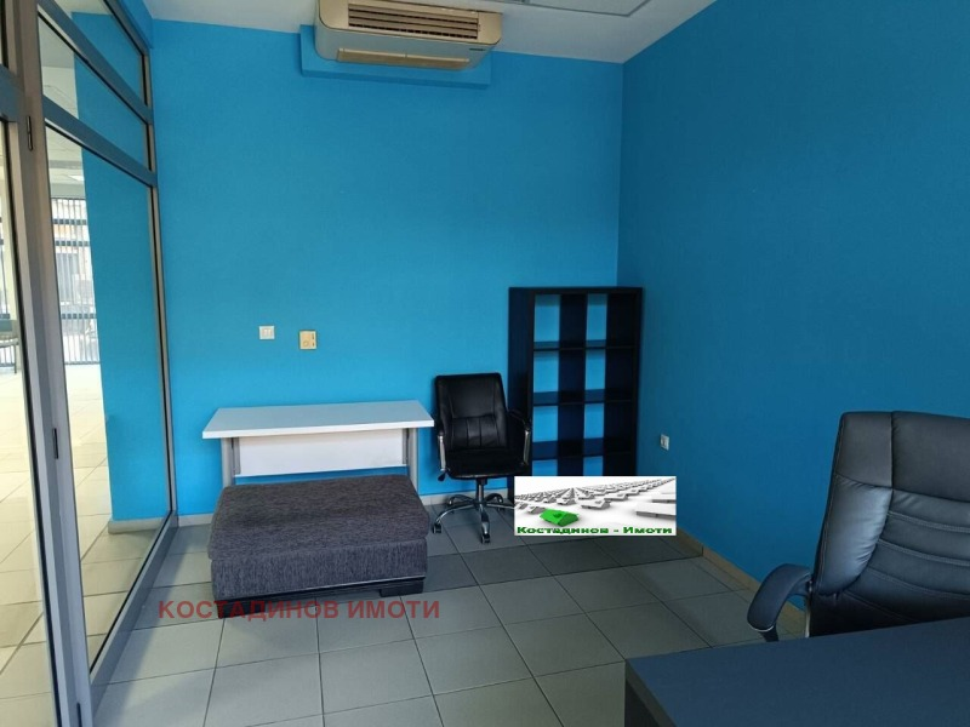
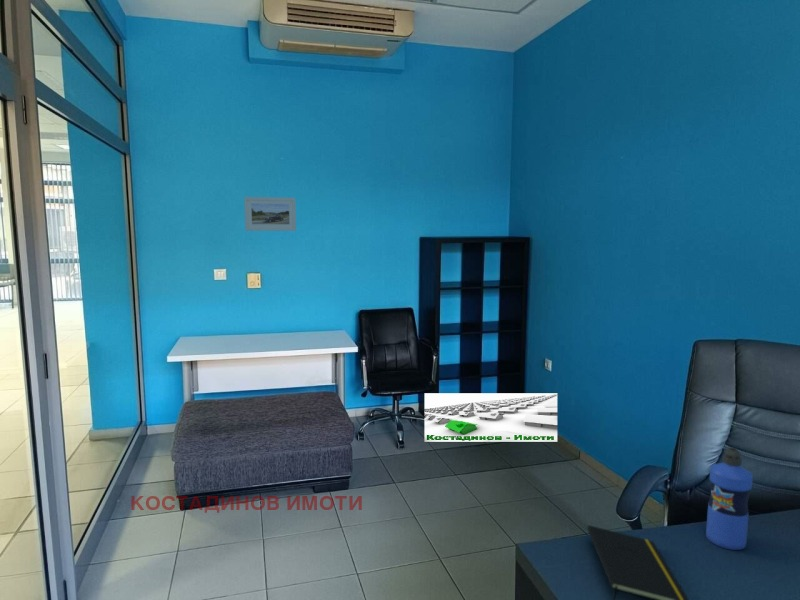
+ water bottle [705,447,754,551]
+ notepad [586,524,690,600]
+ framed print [243,196,297,232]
